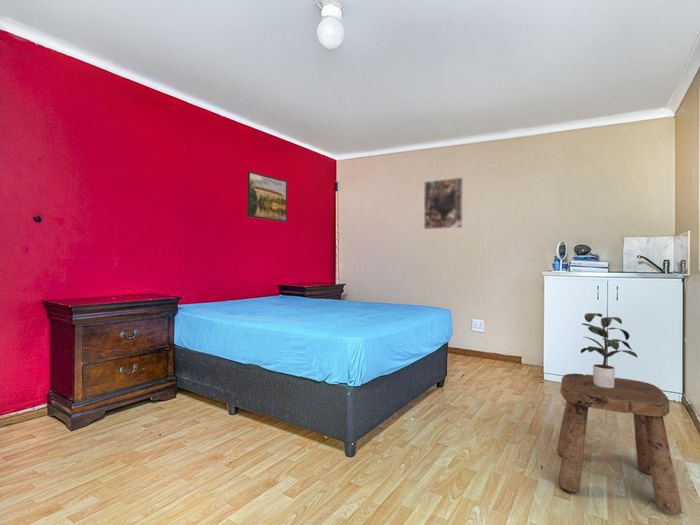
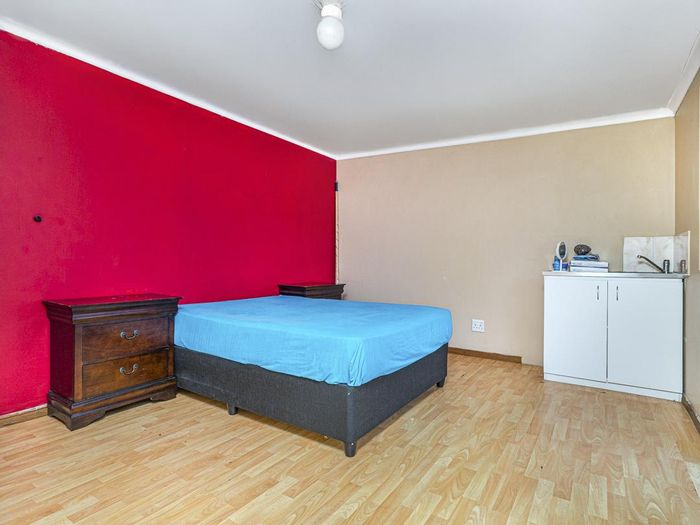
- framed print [246,170,288,223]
- stool [556,373,683,516]
- potted plant [580,312,638,388]
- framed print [423,176,464,230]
